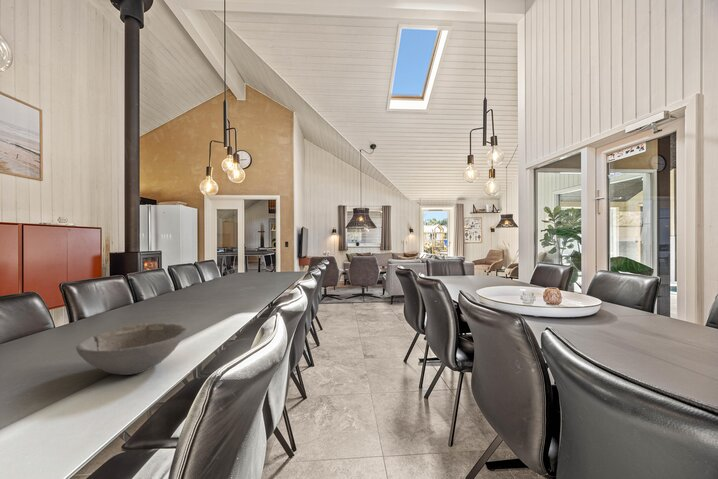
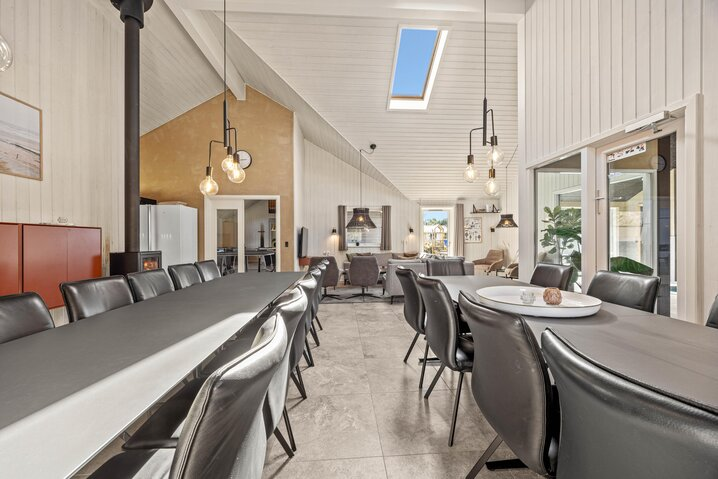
- bowl [75,322,188,376]
